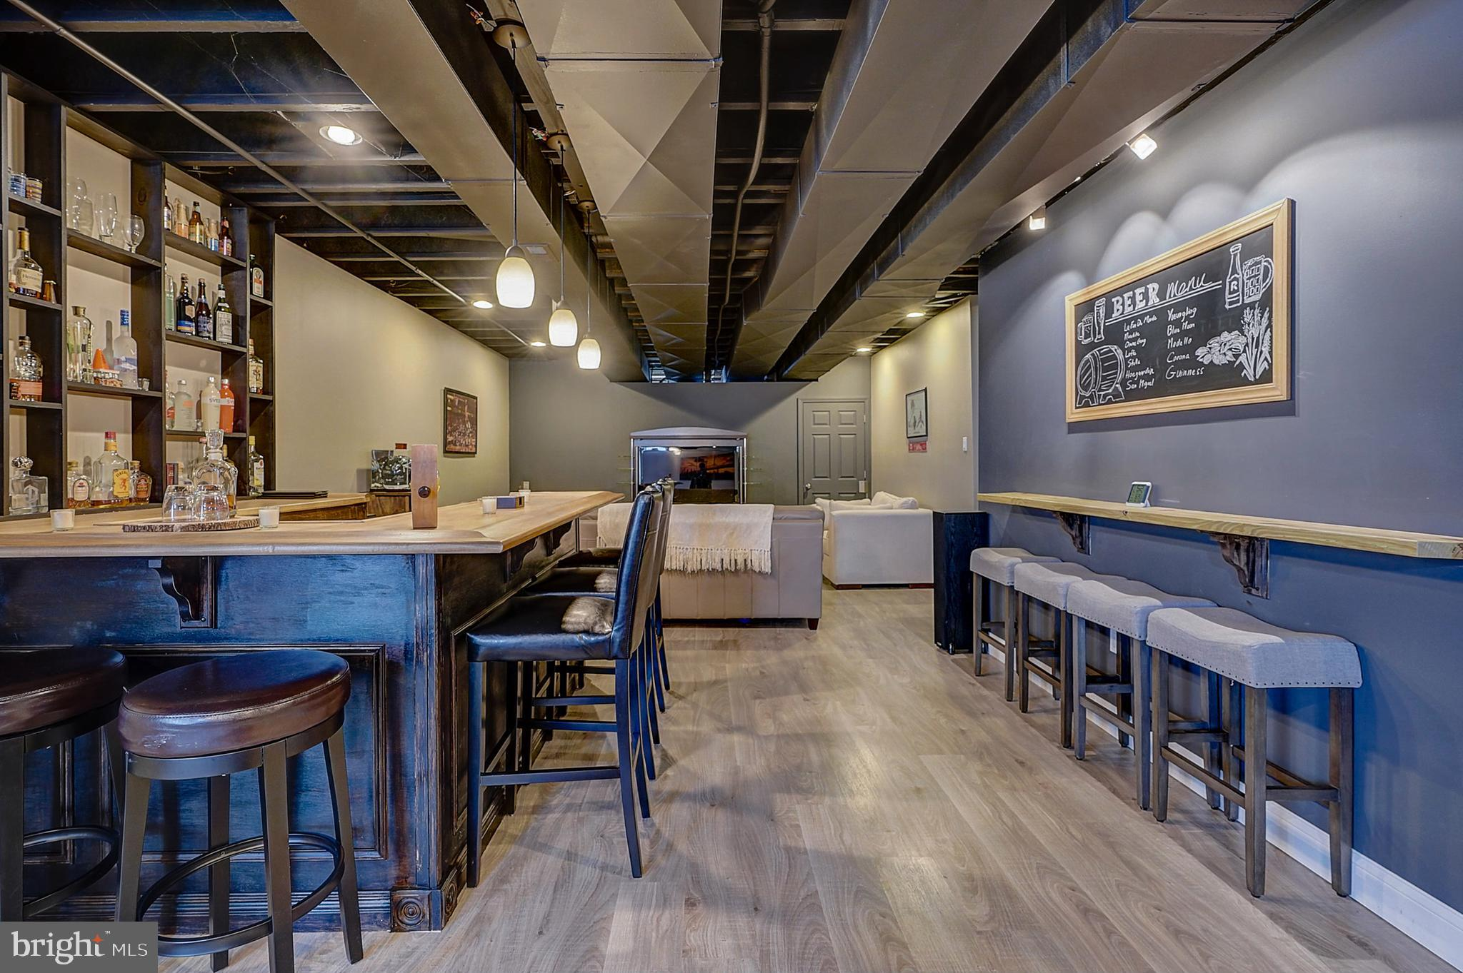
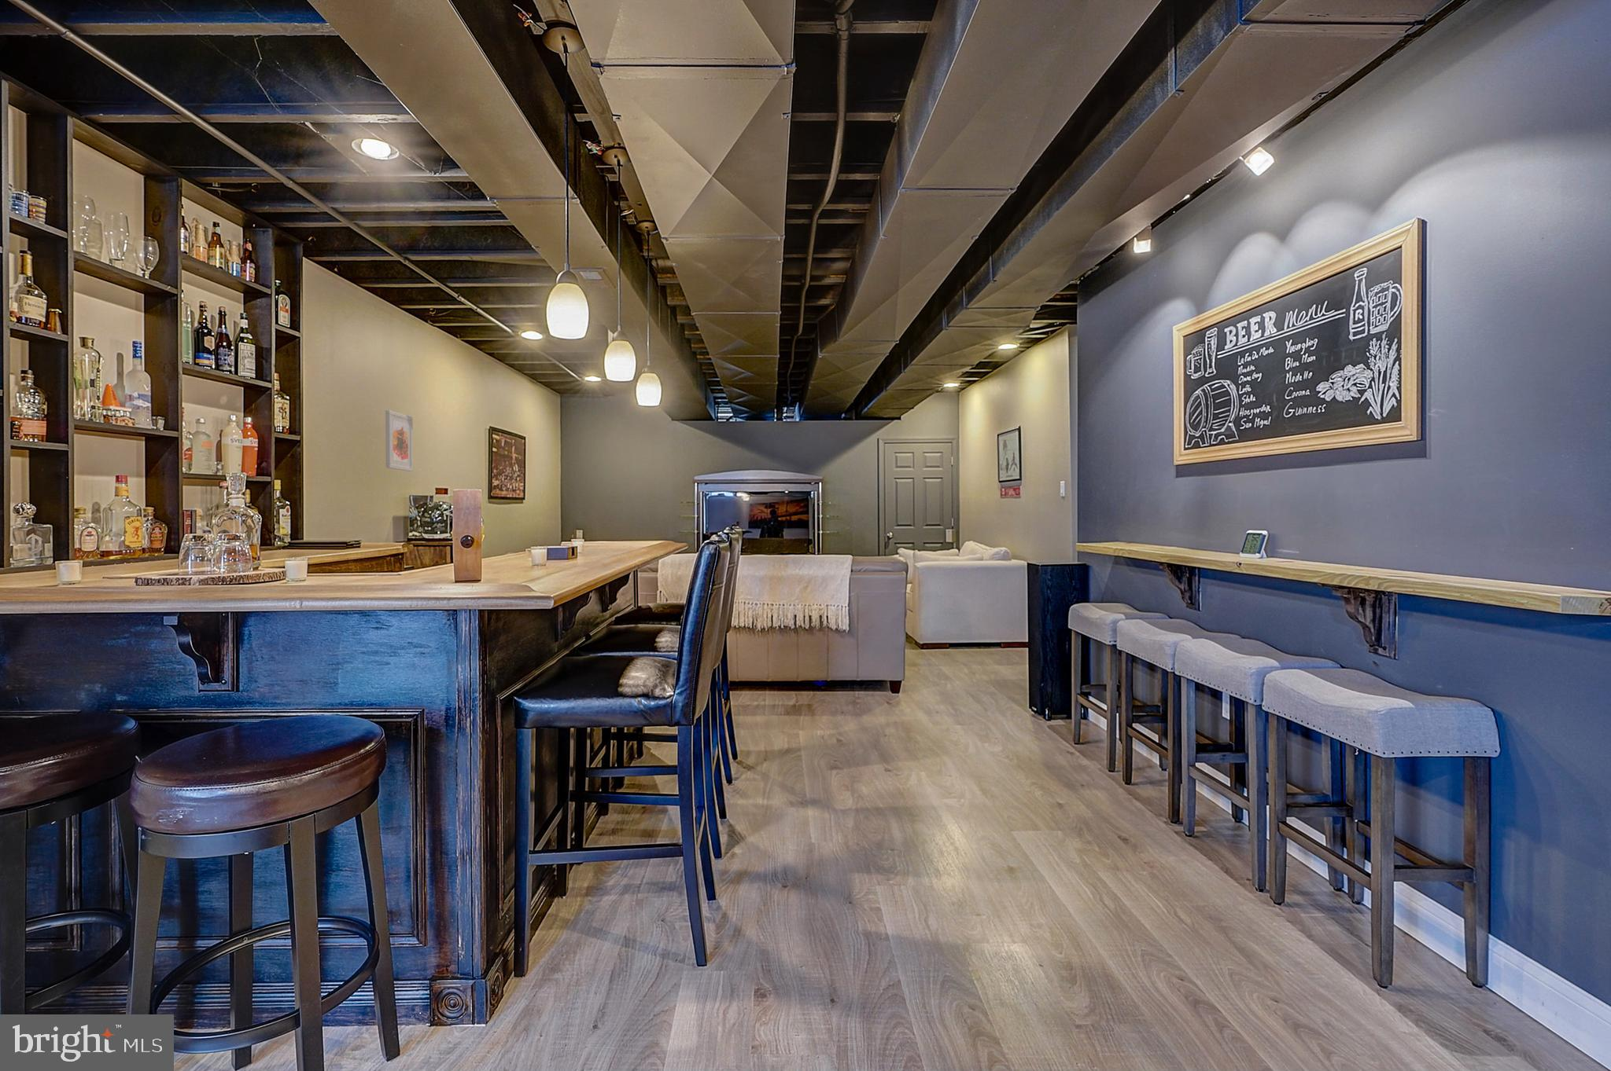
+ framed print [385,409,414,472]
